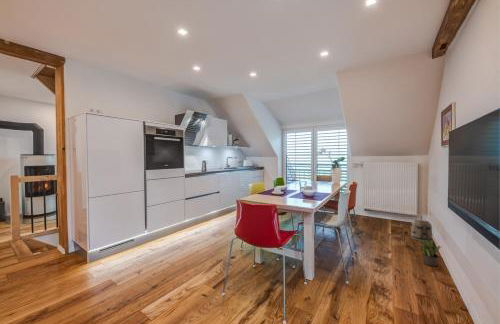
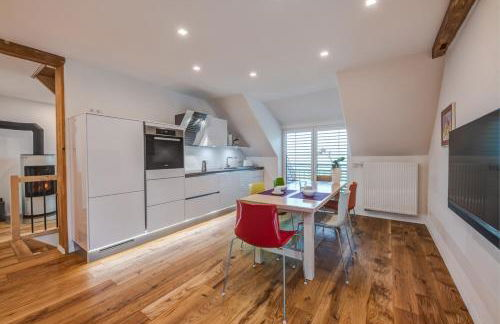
- basket [410,214,434,242]
- potted plant [418,239,444,267]
